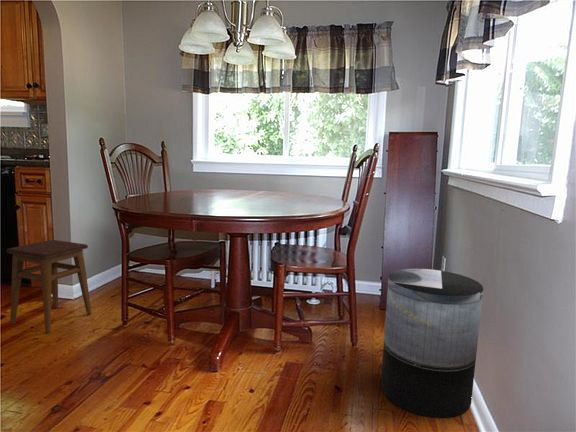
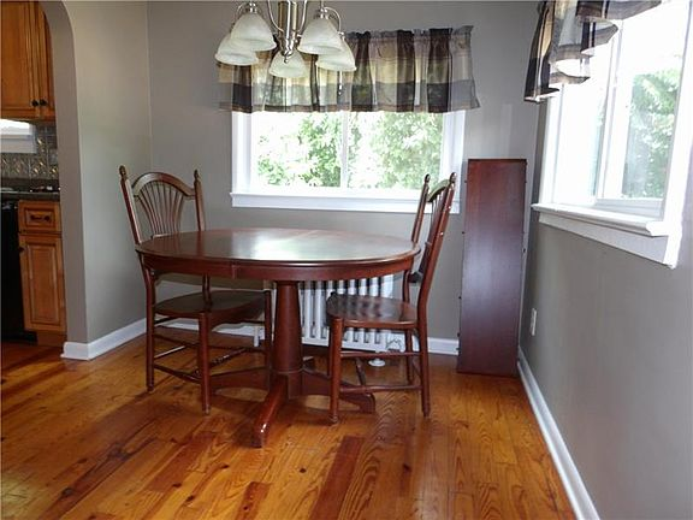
- stool [5,239,93,334]
- trash can [380,268,484,419]
